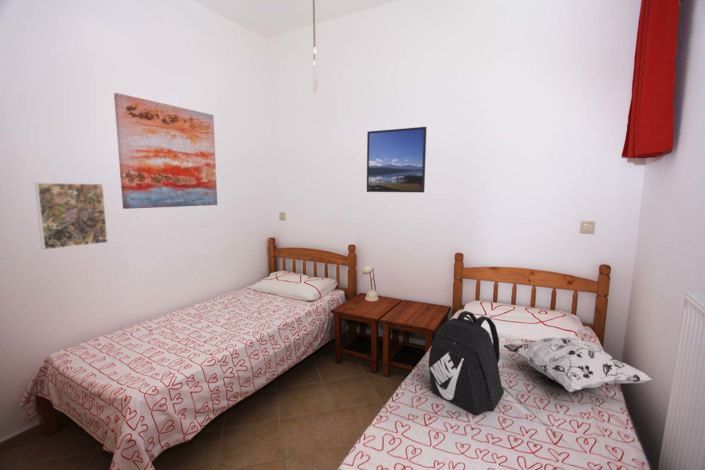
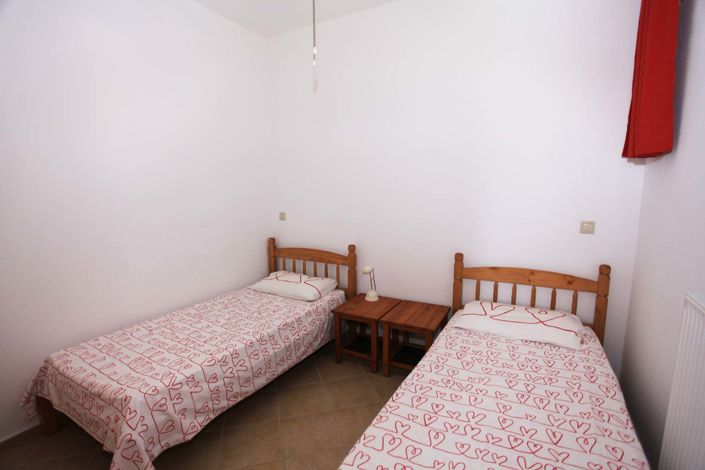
- decorative pillow [502,336,654,393]
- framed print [34,182,109,251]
- wall art [113,92,218,210]
- backpack [428,310,505,416]
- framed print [366,126,427,193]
